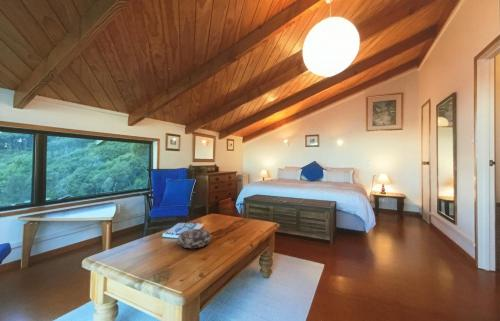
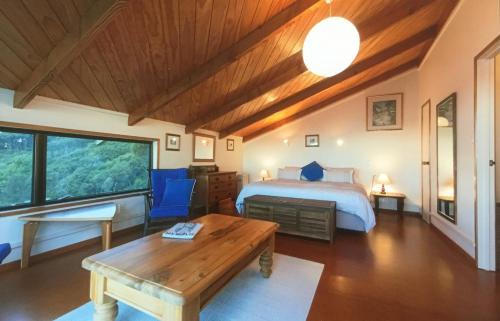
- decorative bowl [177,228,212,249]
